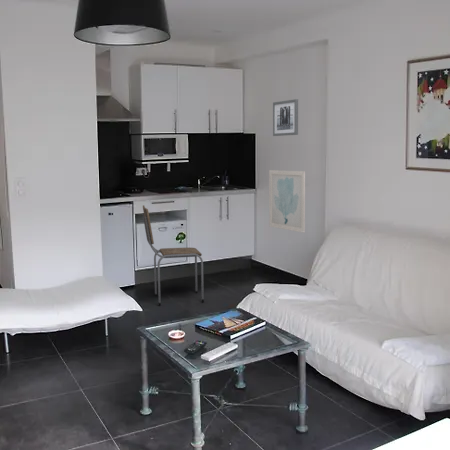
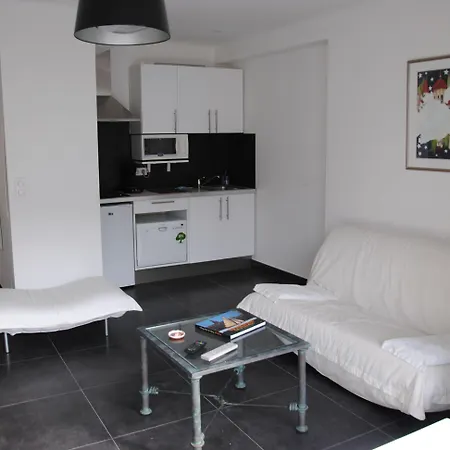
- wall art [268,169,306,234]
- wall art [272,98,299,137]
- dining chair [141,204,205,306]
